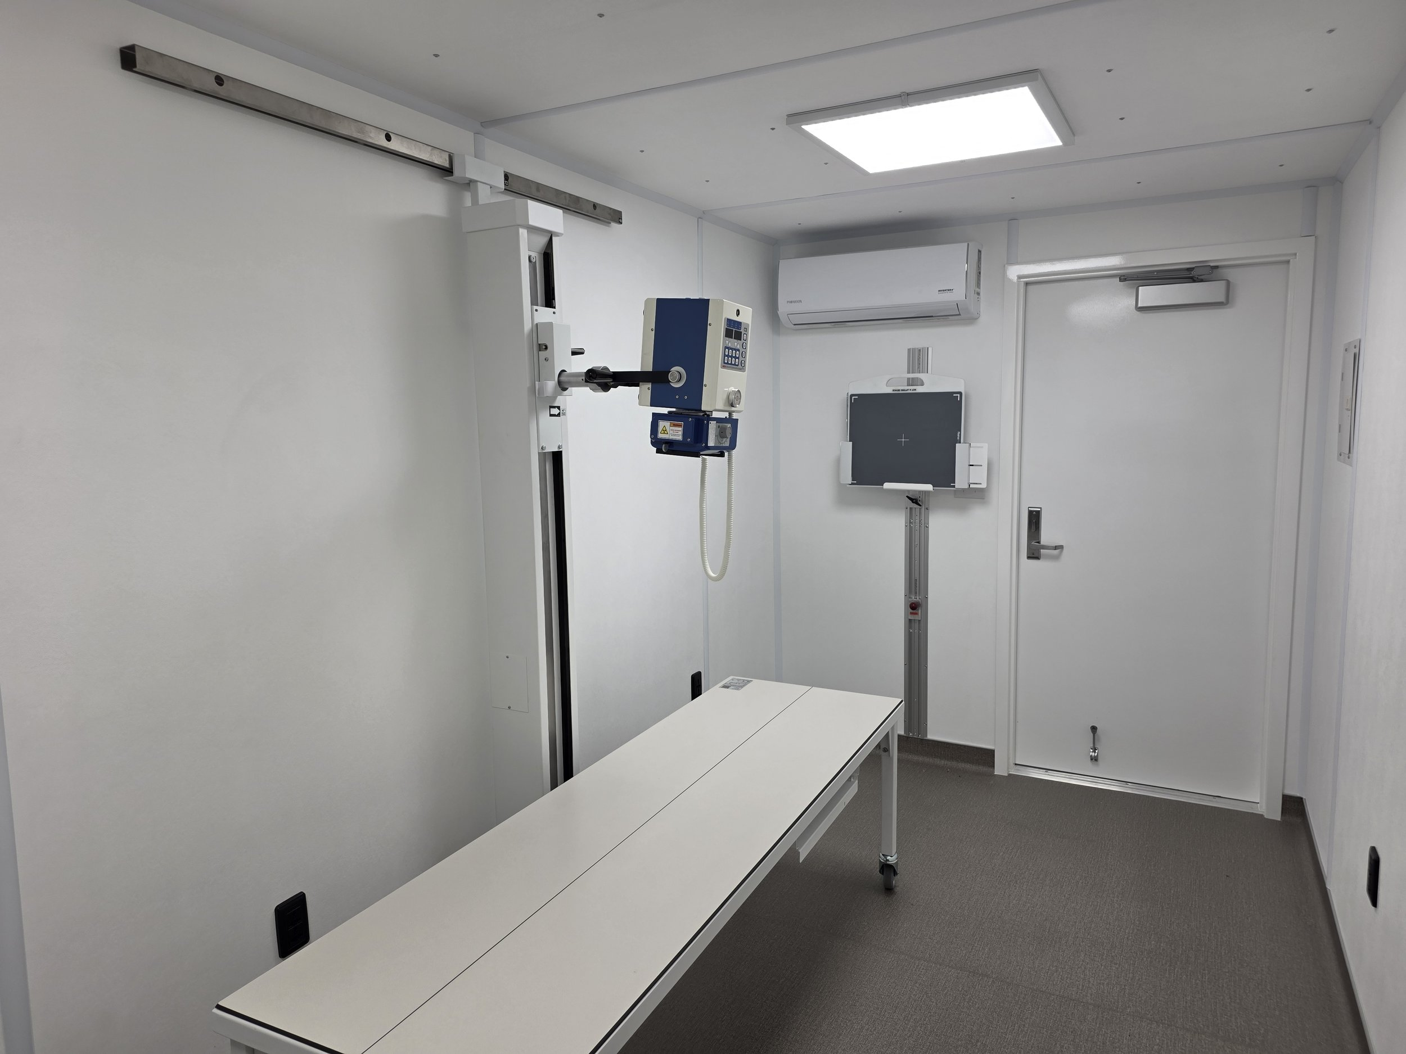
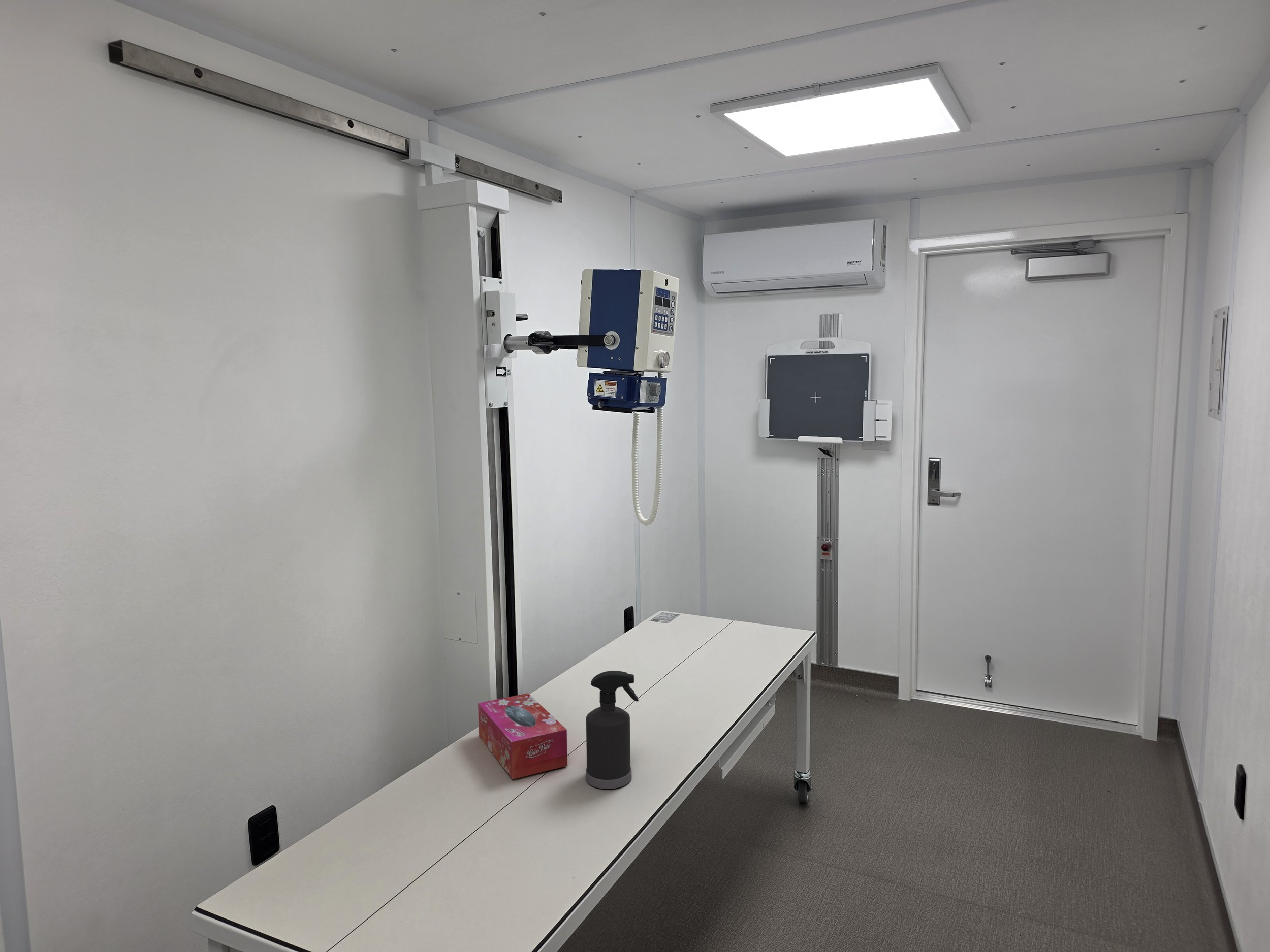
+ spray bottle [585,670,639,790]
+ tissue box [478,693,568,780]
